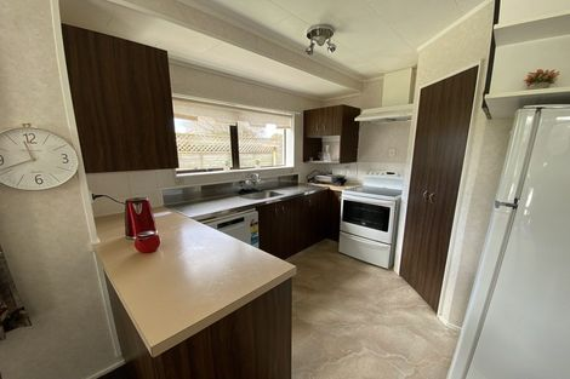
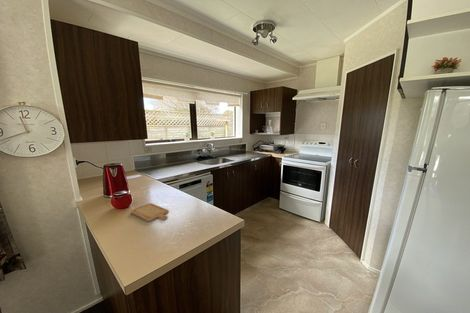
+ chopping board [130,202,170,222]
